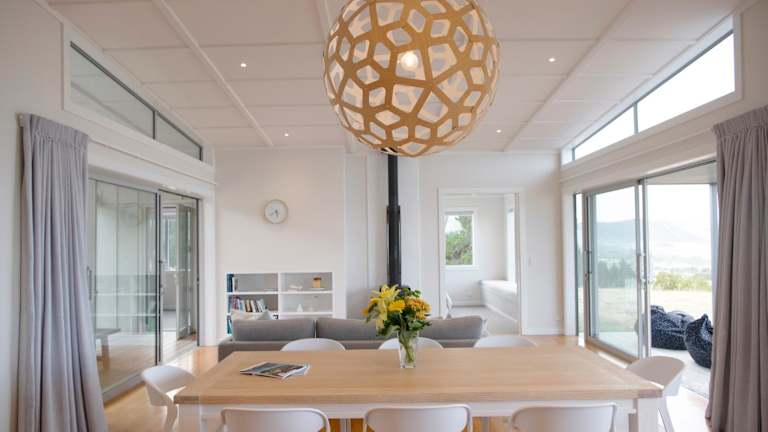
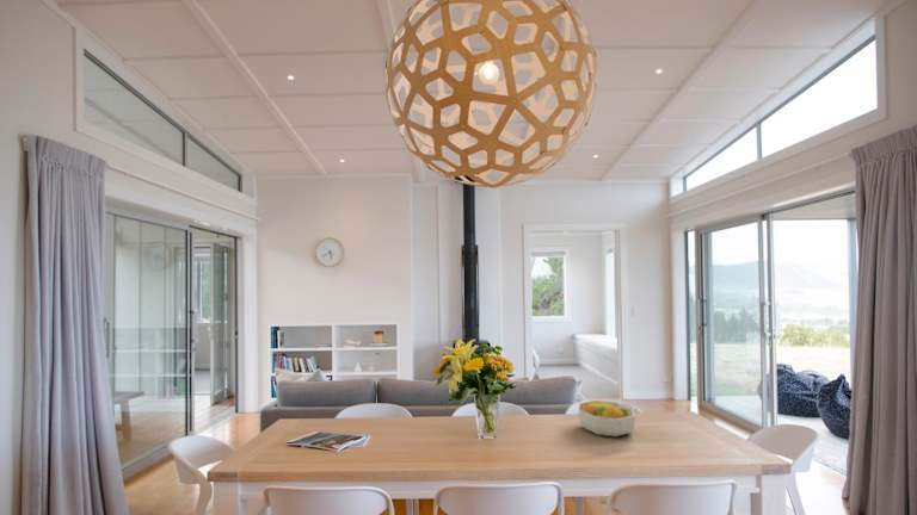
+ fruit bowl [577,399,636,438]
